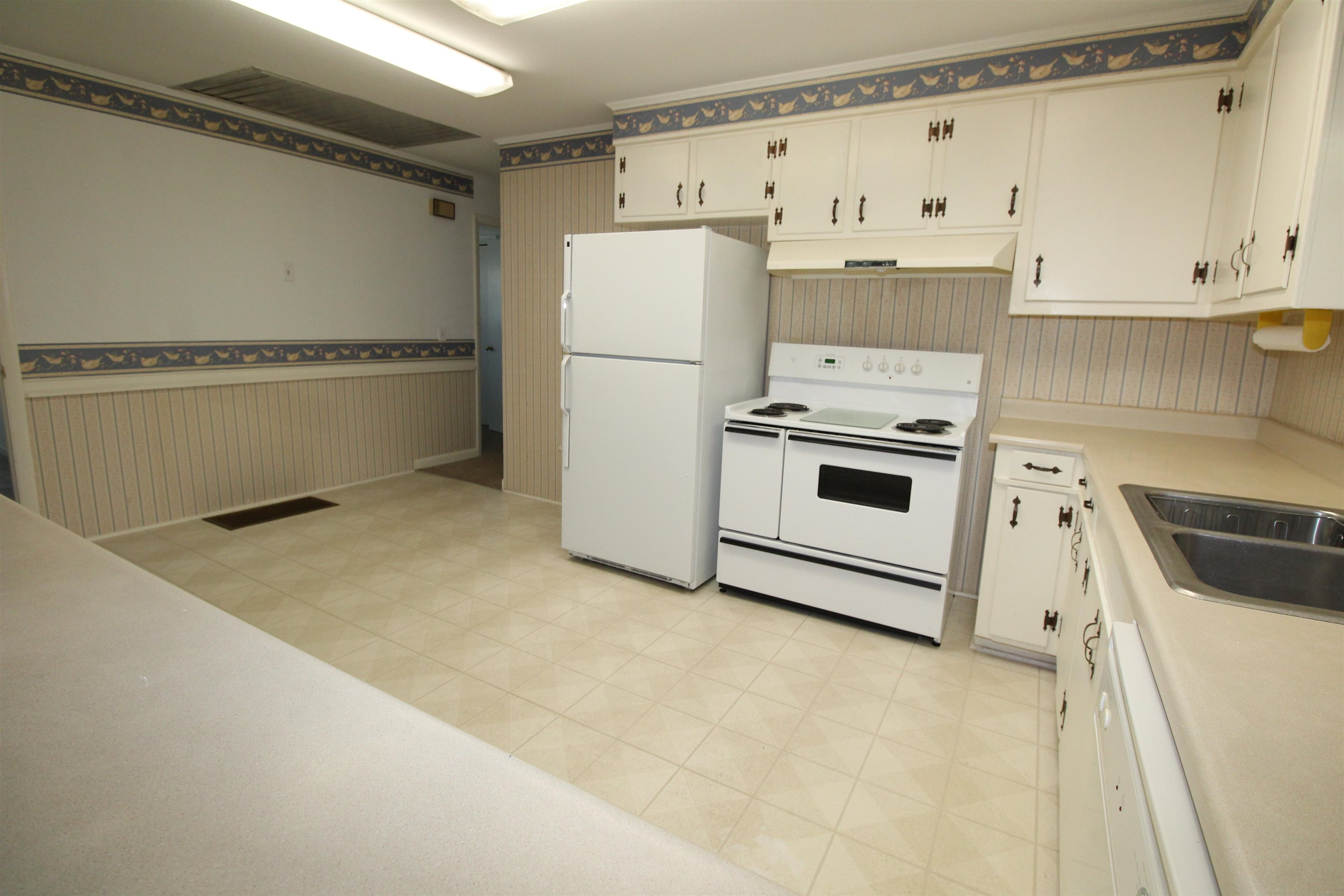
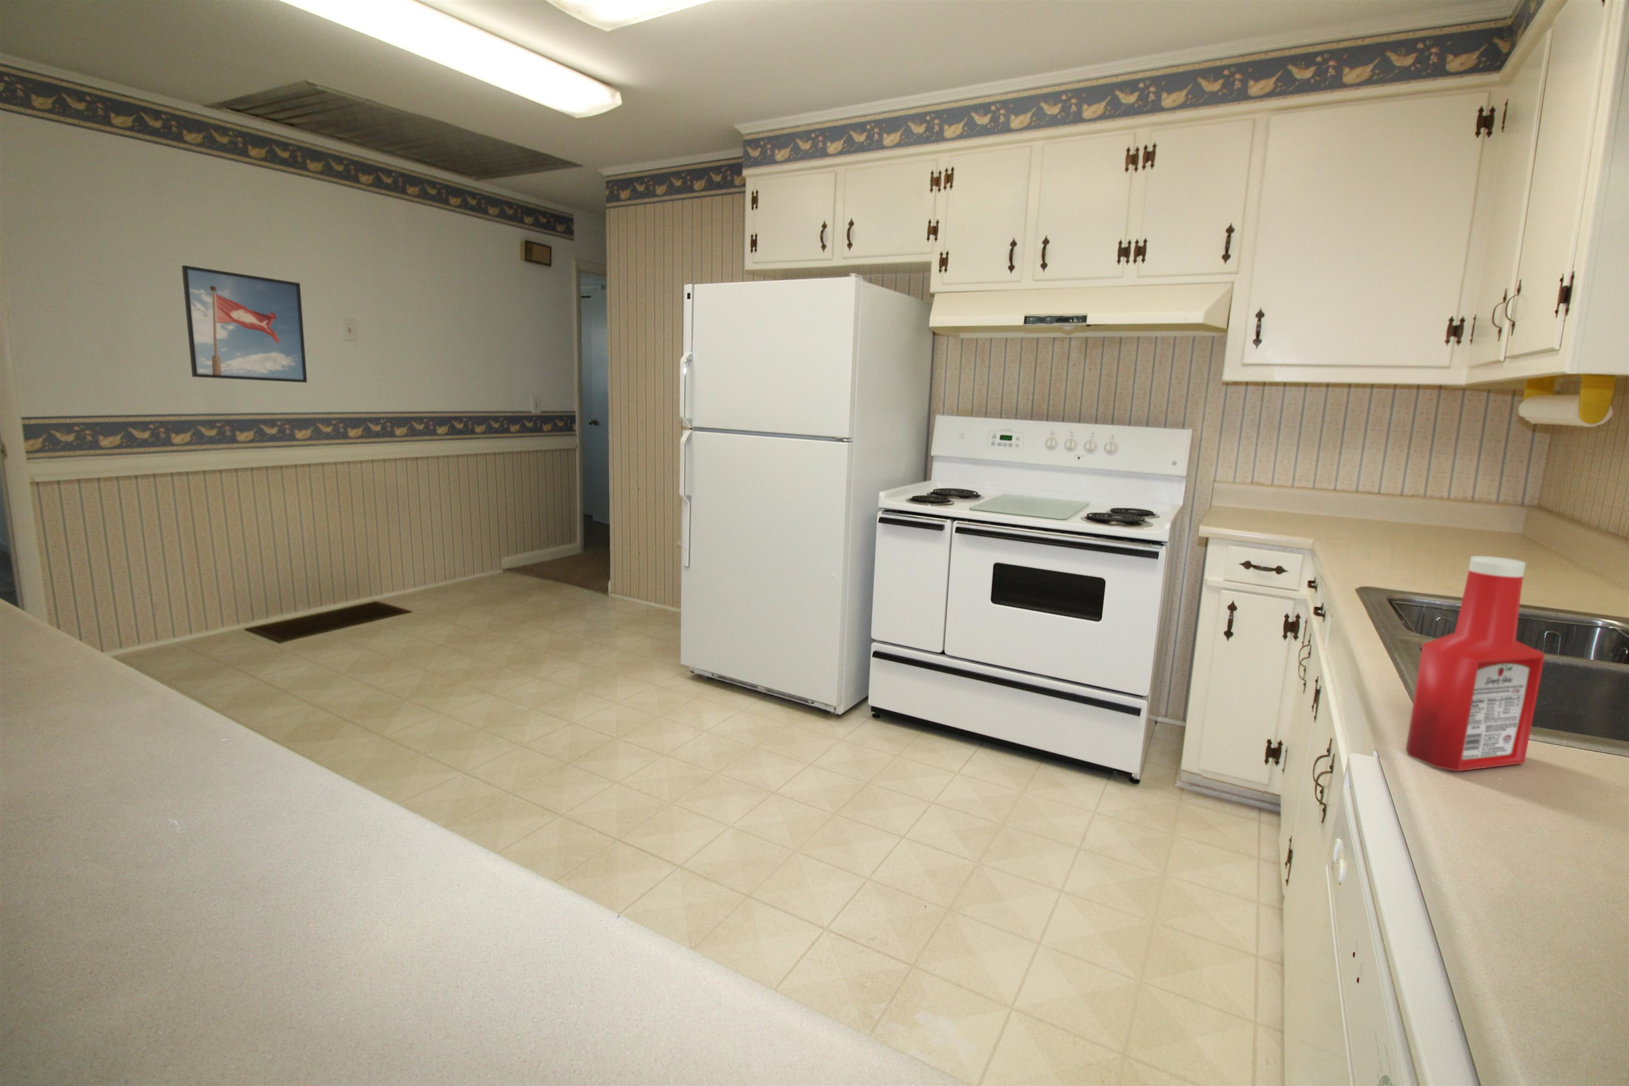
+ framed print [182,264,308,383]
+ soap bottle [1405,555,1545,772]
